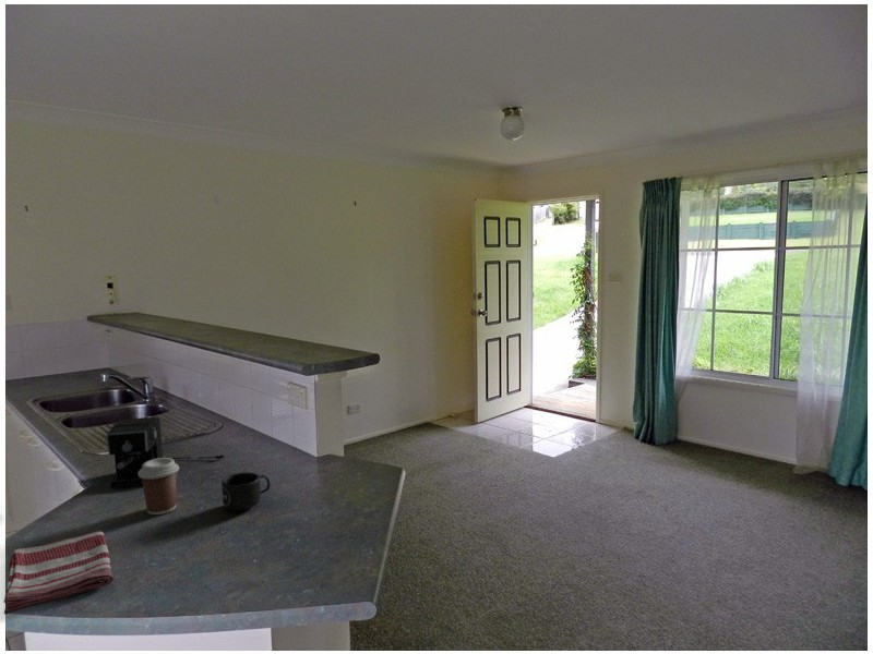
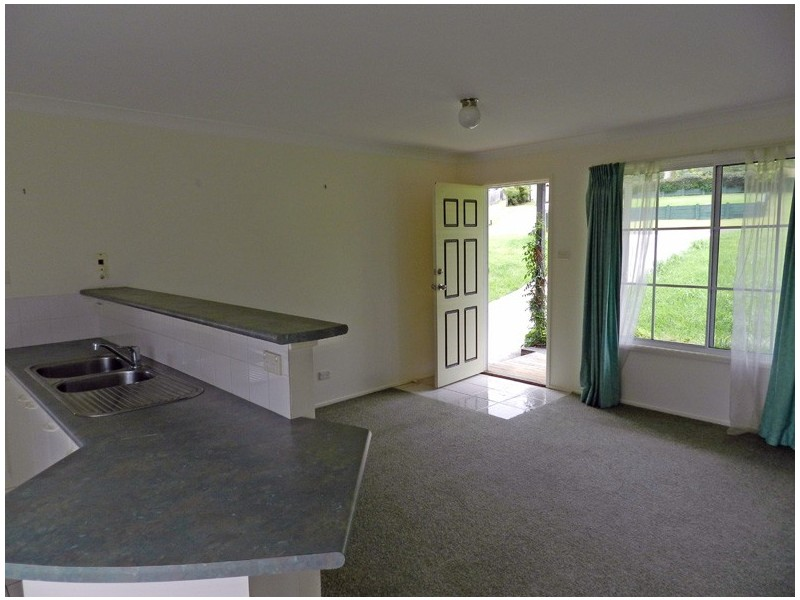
- mug [220,471,271,512]
- coffee cup [139,457,180,516]
- dish towel [3,530,115,616]
- coffee maker [106,416,225,489]
